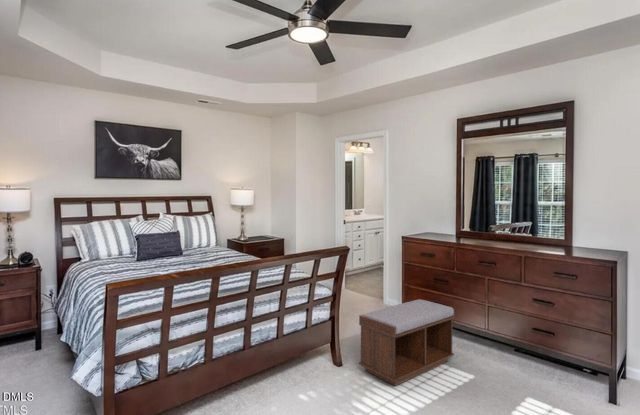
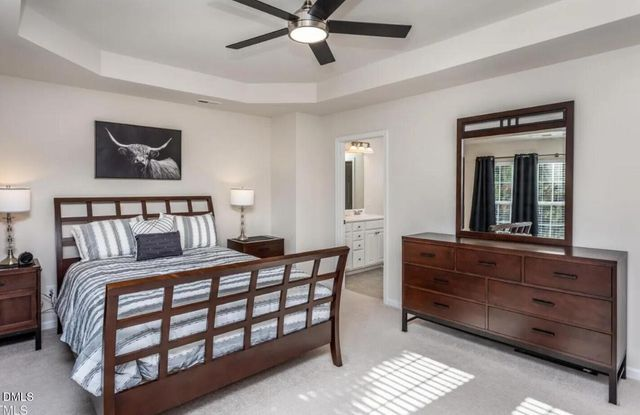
- bench [358,298,455,387]
